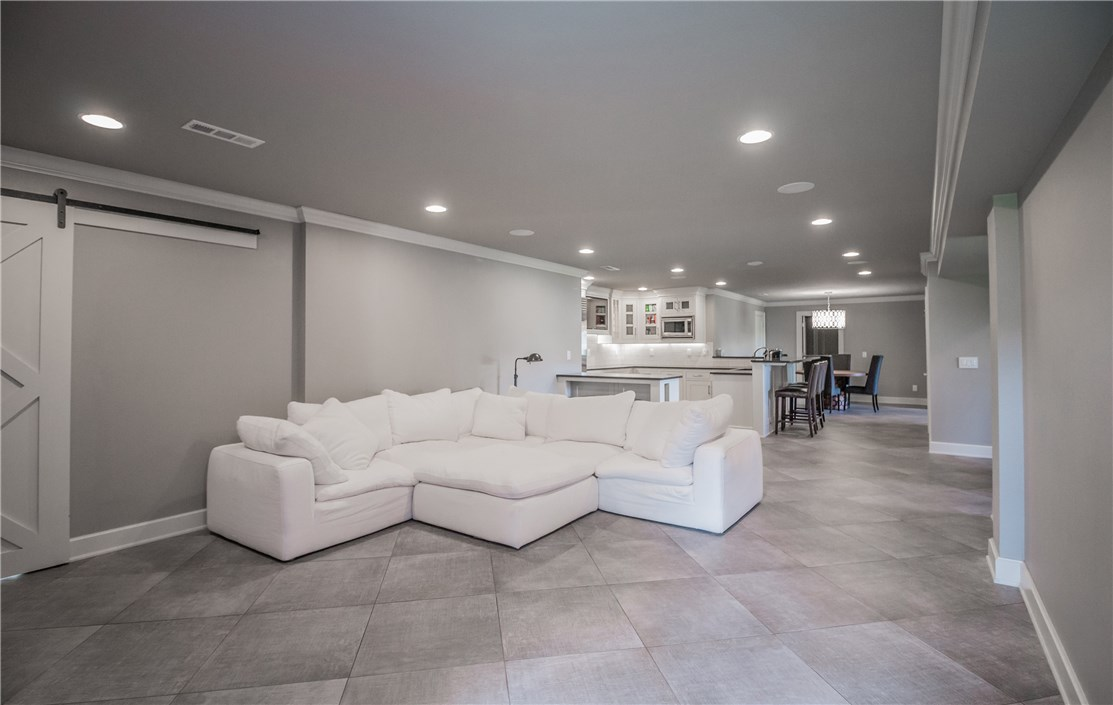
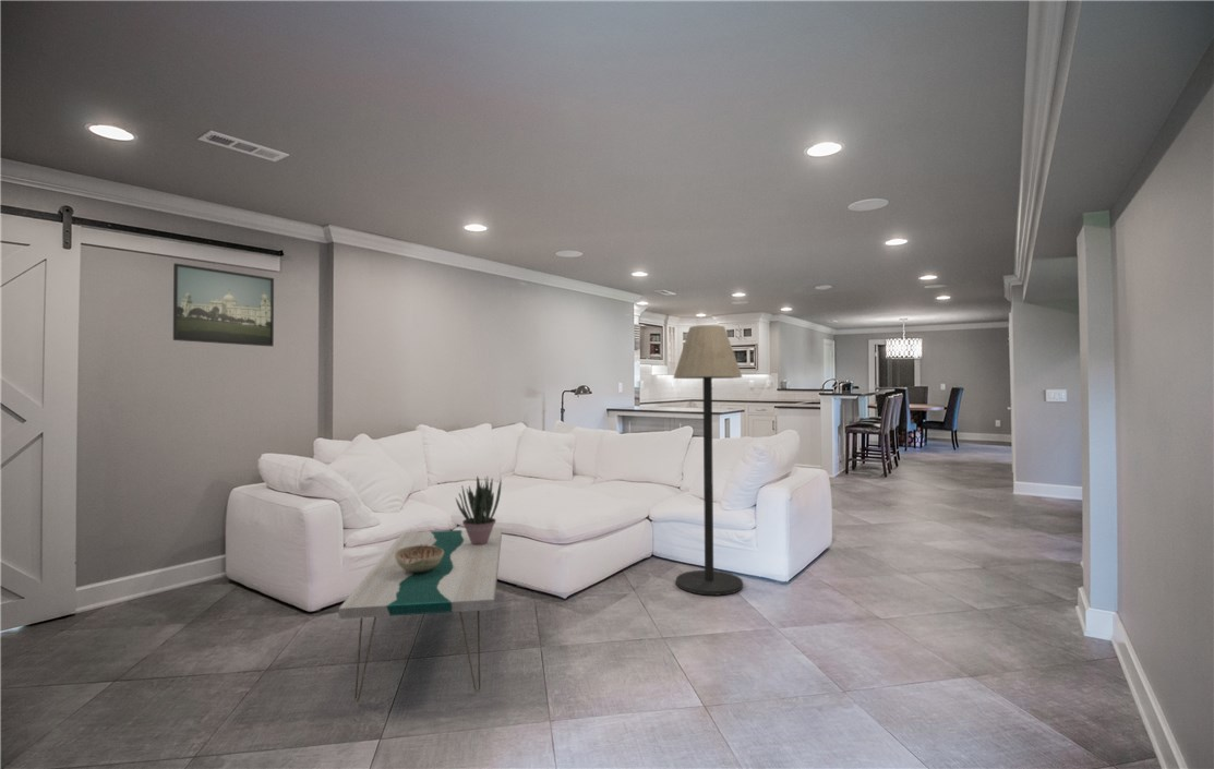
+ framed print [172,262,275,348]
+ potted plant [455,474,503,545]
+ decorative bowl [395,544,444,573]
+ floor lamp [672,324,744,597]
+ coffee table [338,528,503,702]
